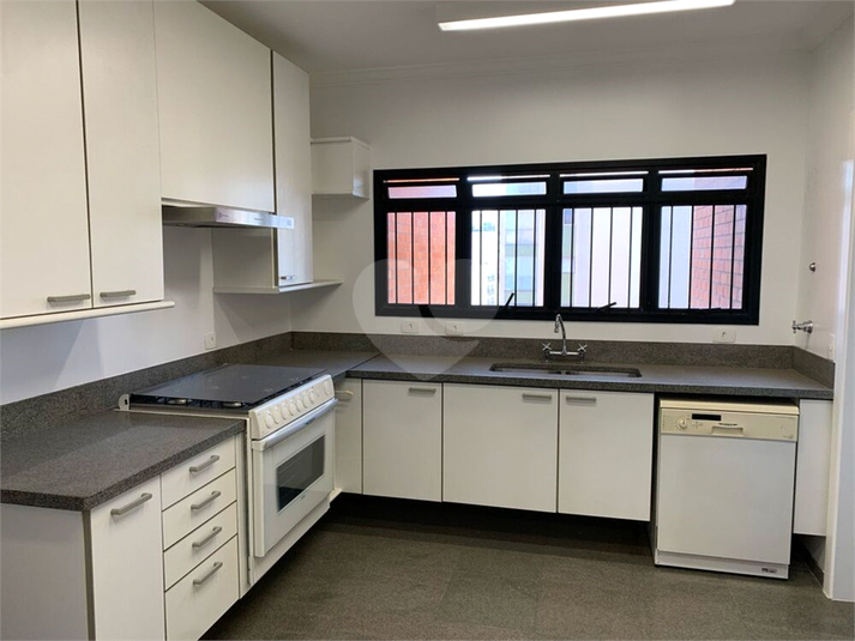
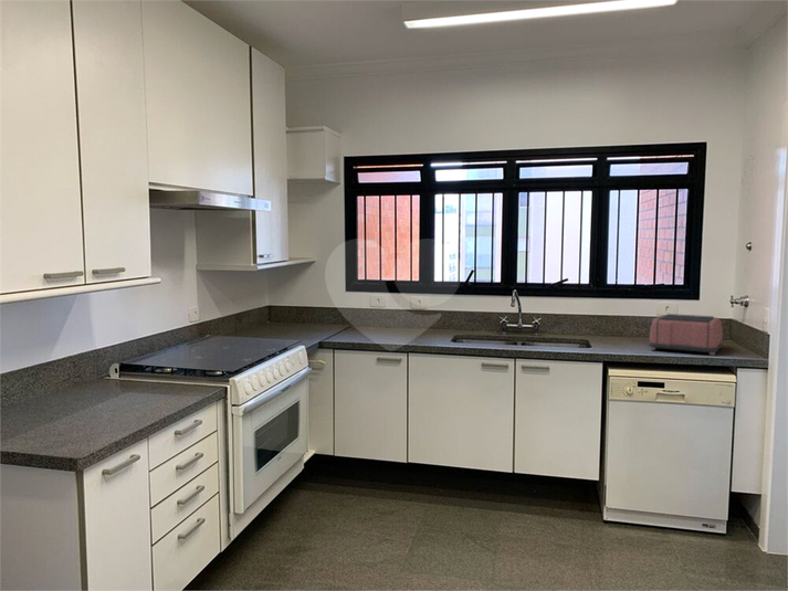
+ toaster [645,313,724,356]
